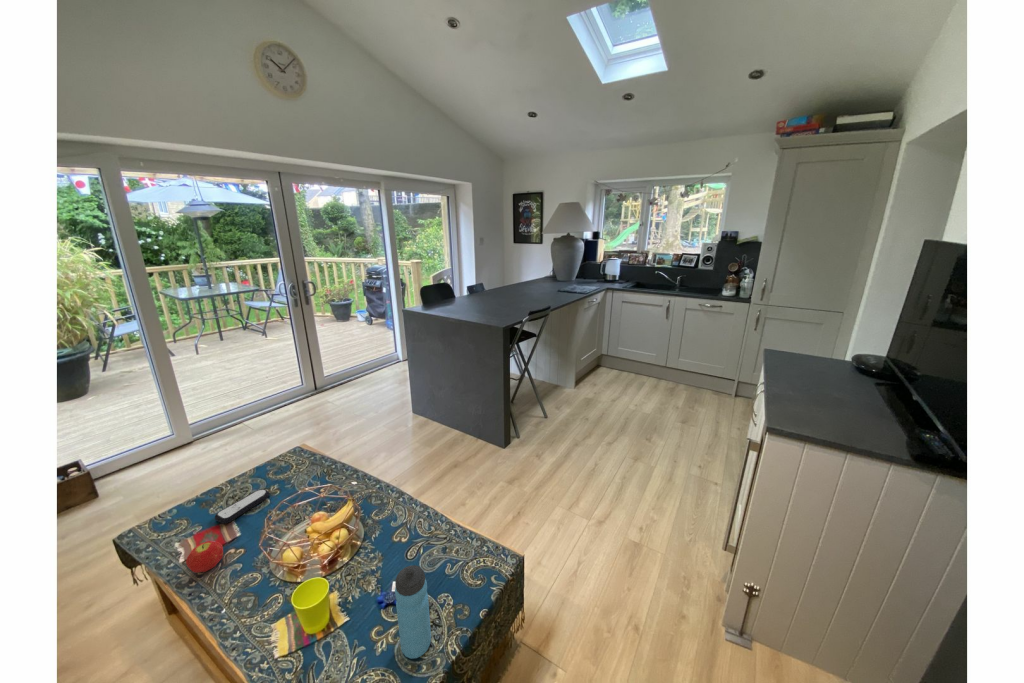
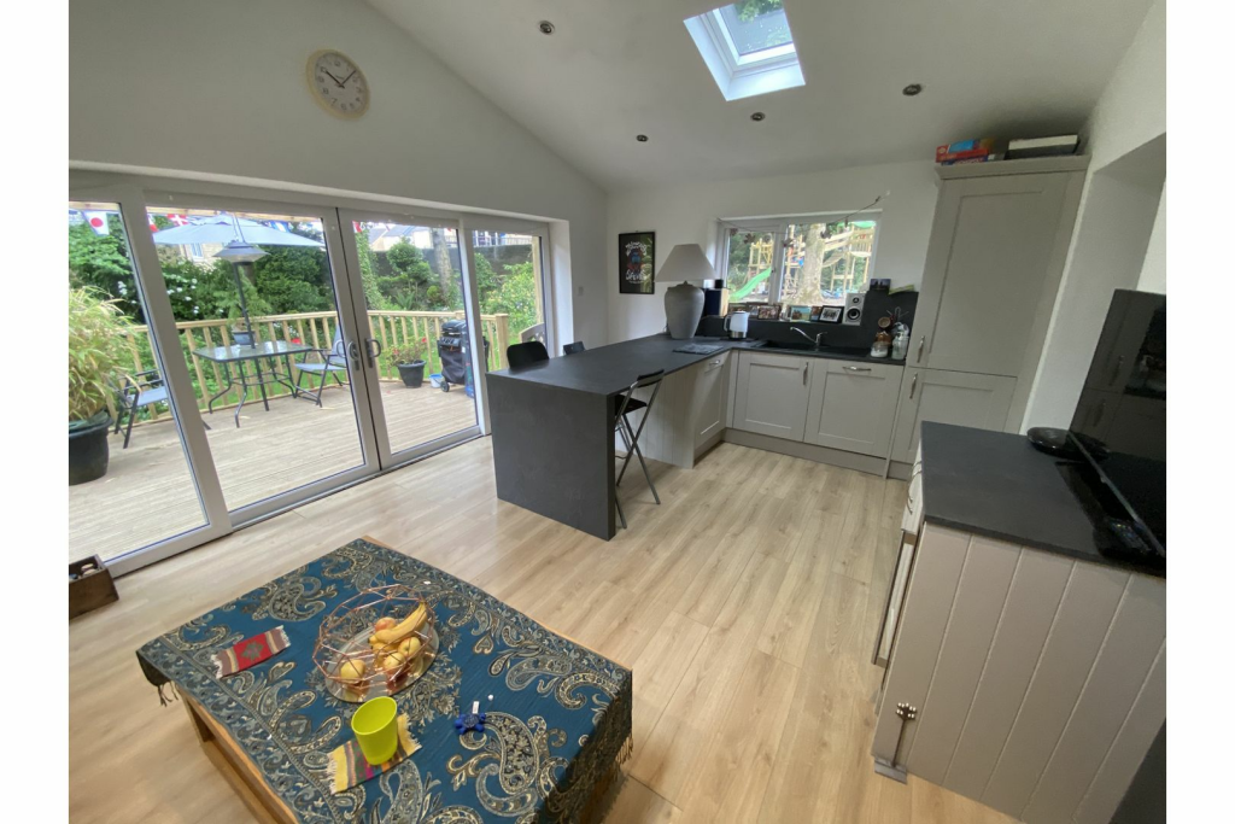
- water bottle [394,564,432,660]
- remote control [214,488,270,524]
- fruit [185,540,224,573]
